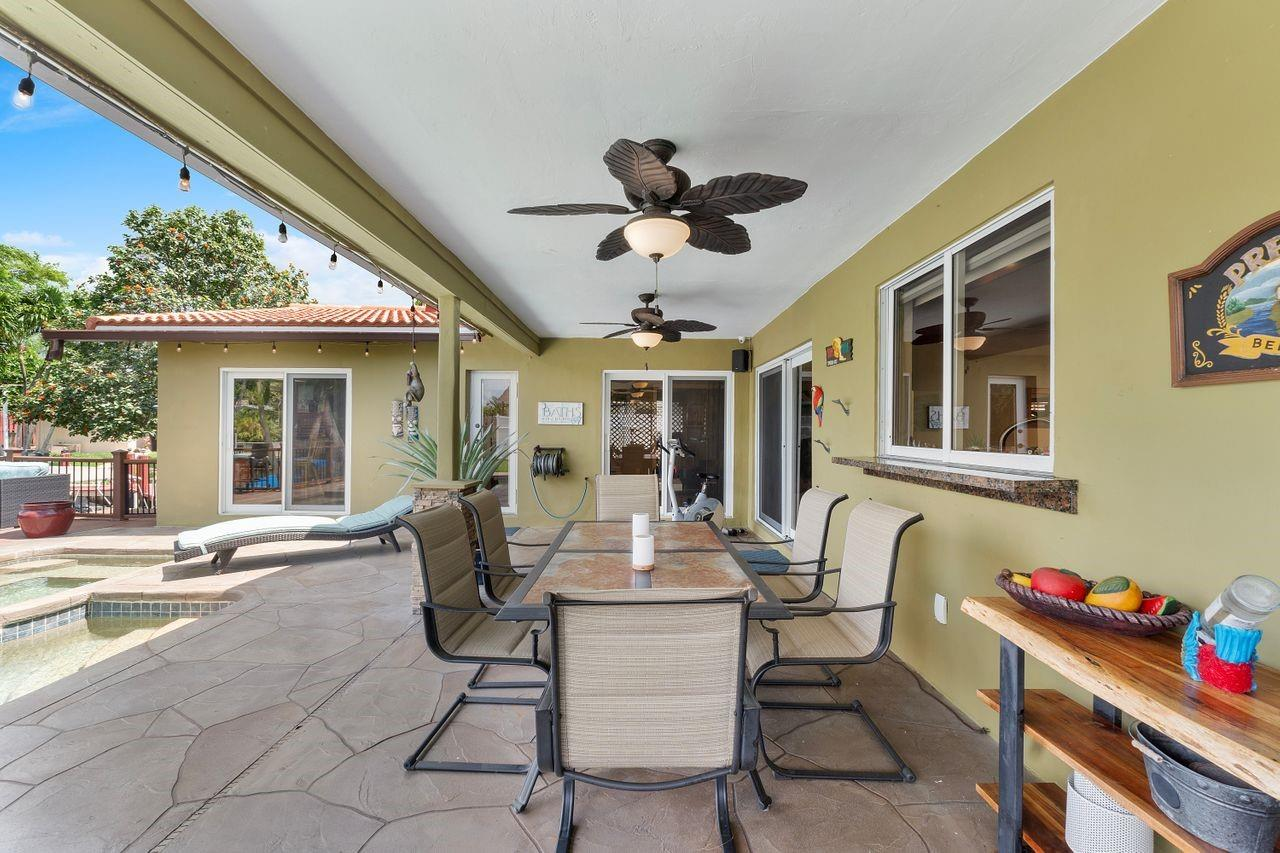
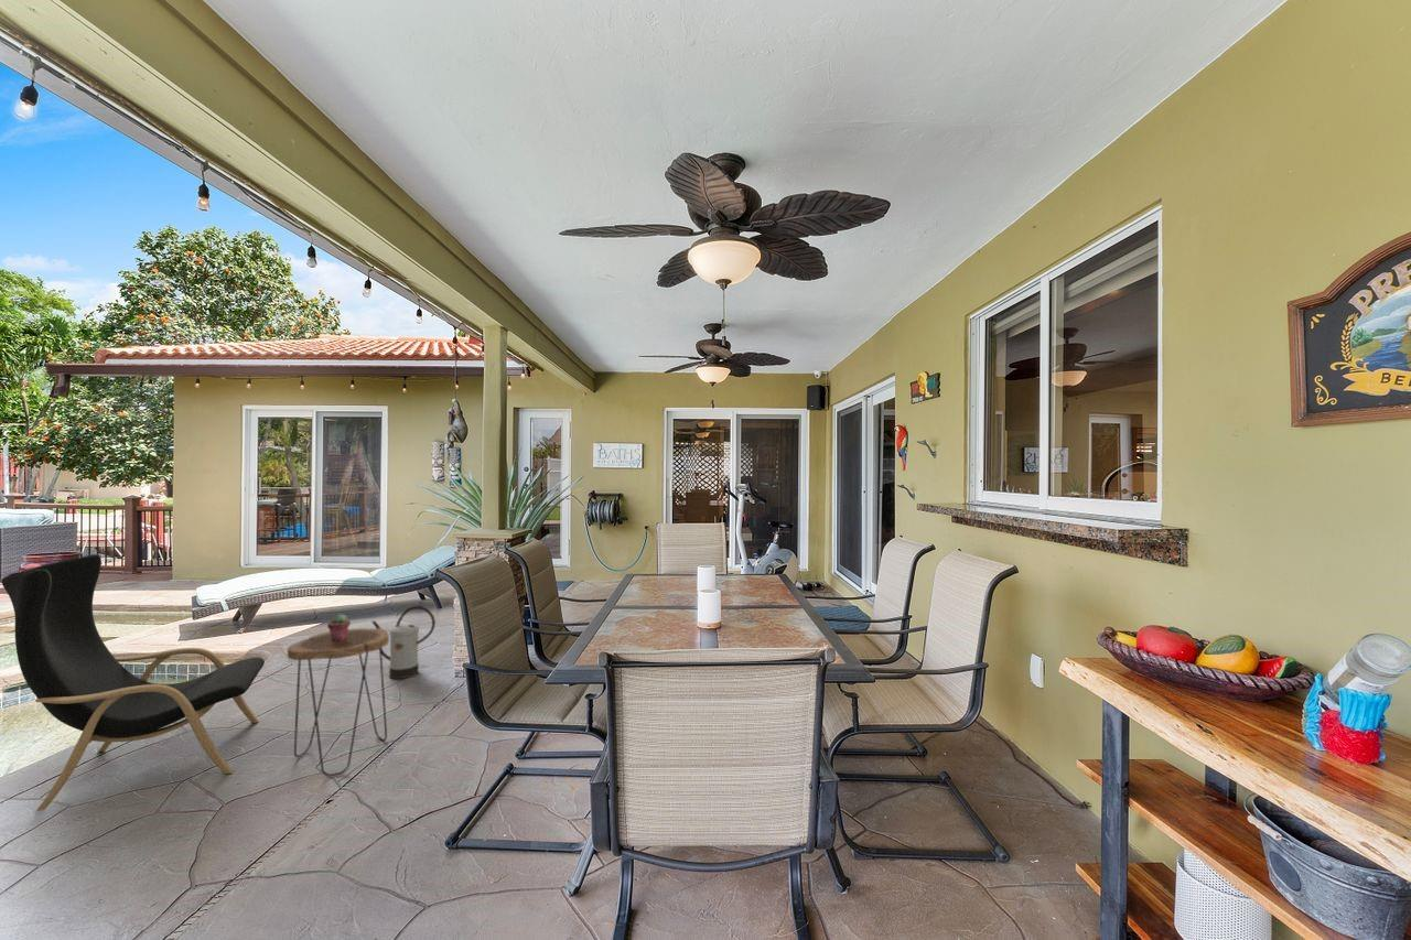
+ side table [287,627,390,777]
+ lounge chair [0,553,266,812]
+ potted succulent [326,613,352,641]
+ watering can [370,605,437,680]
